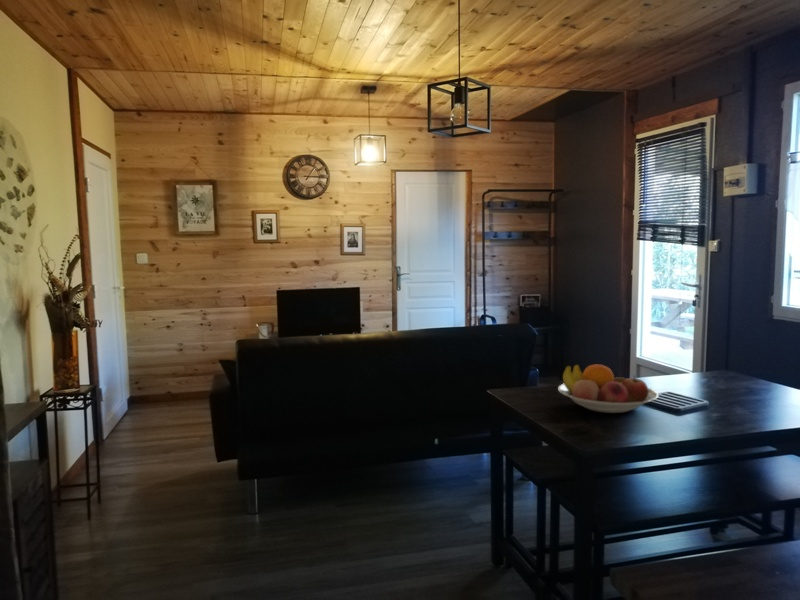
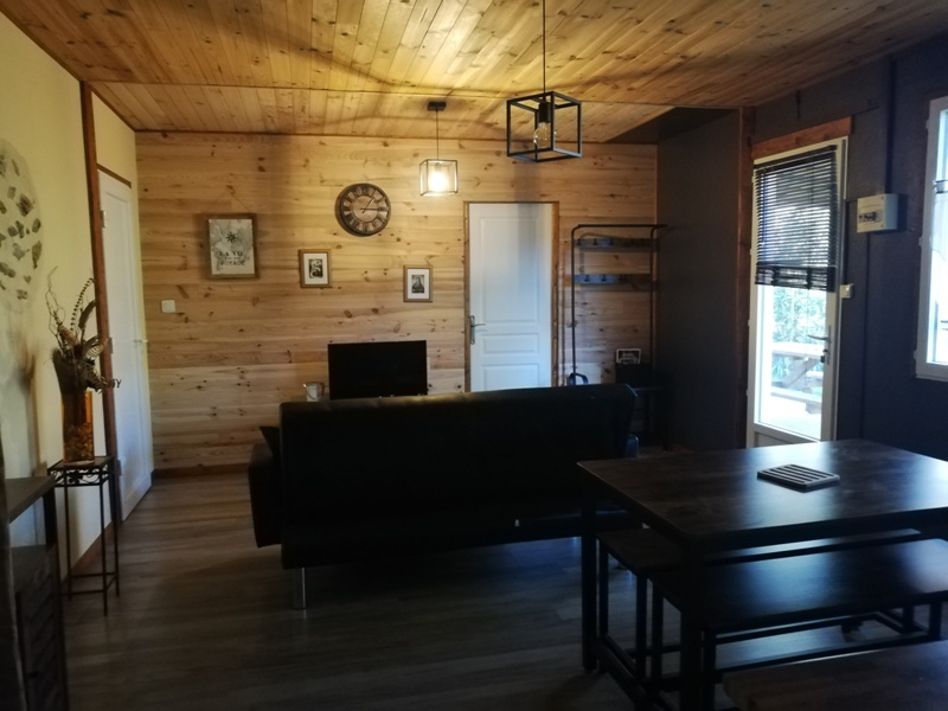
- fruit bowl [557,364,660,414]
